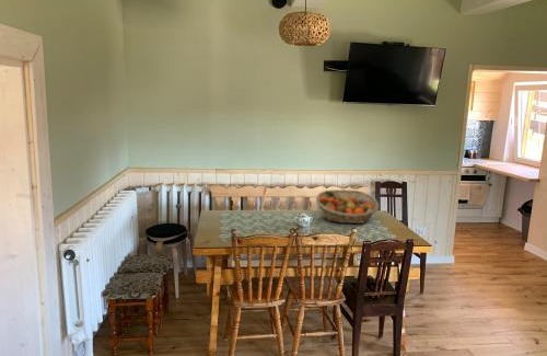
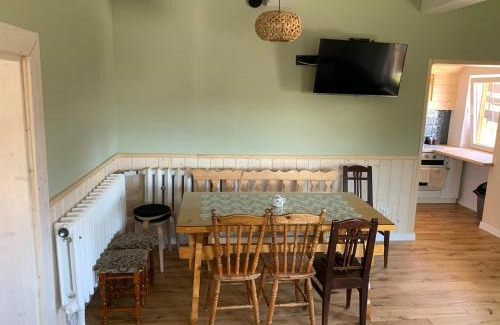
- fruit basket [315,188,381,225]
